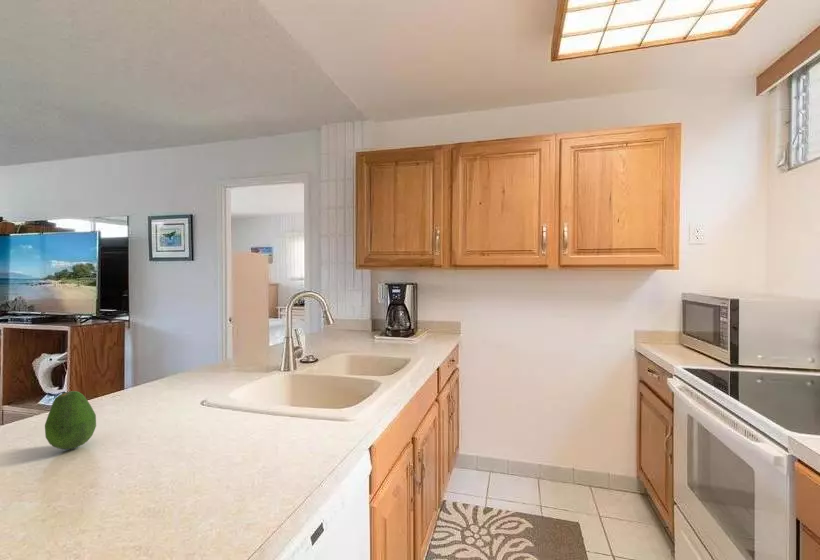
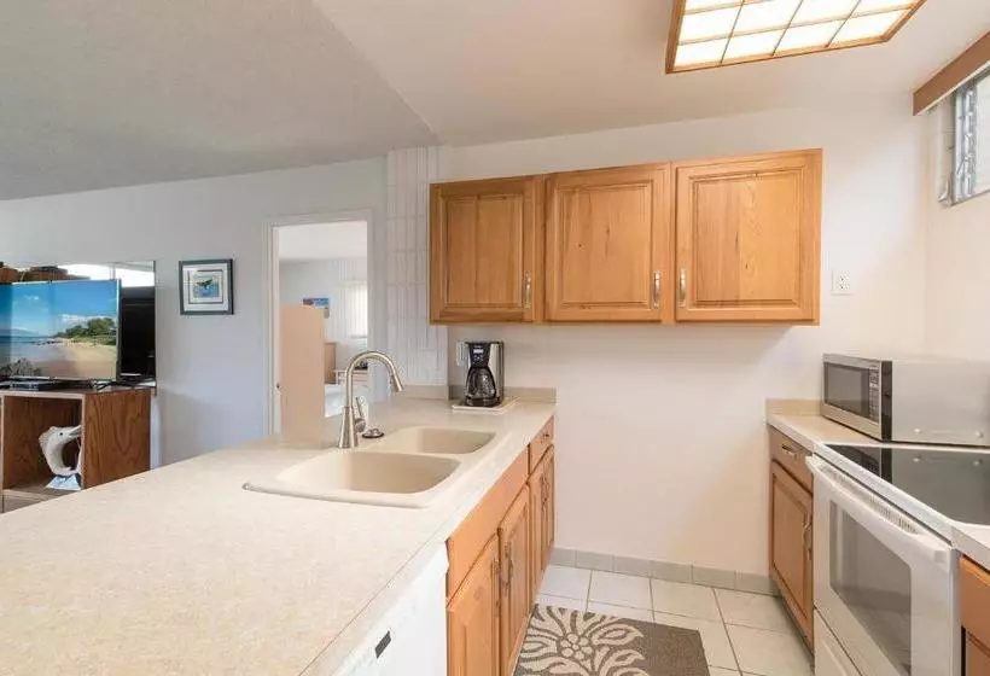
- fruit [44,390,97,450]
